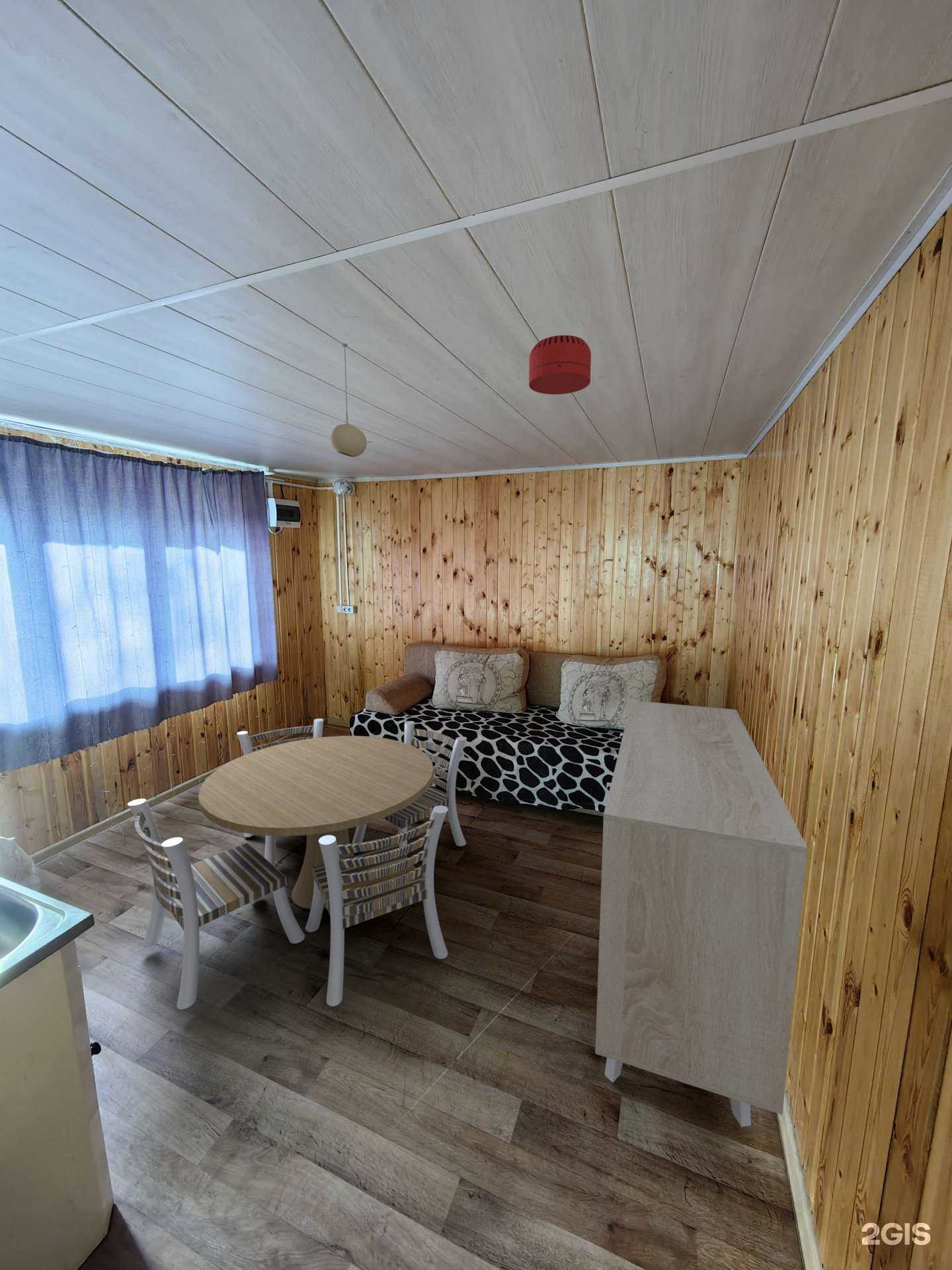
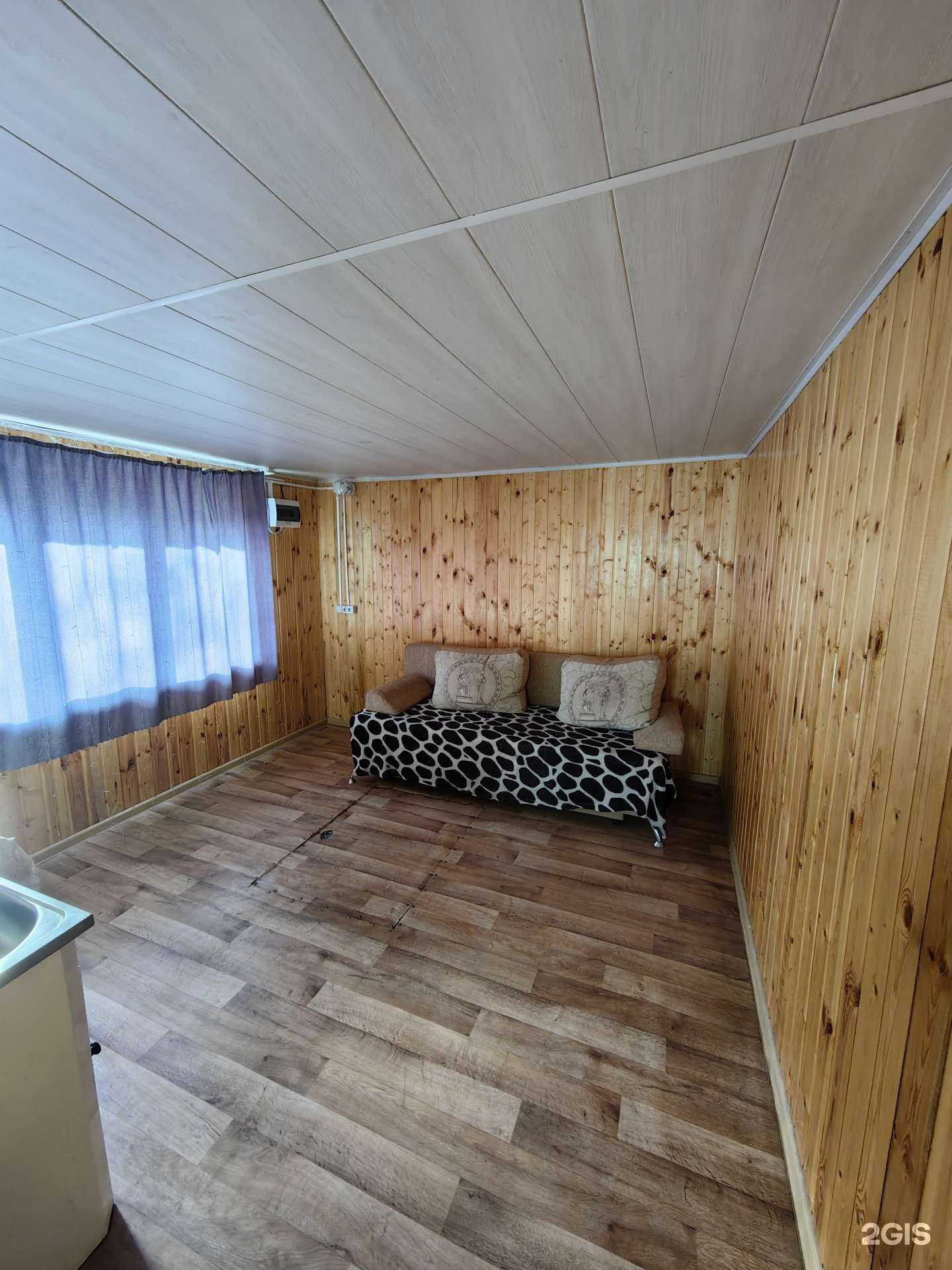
- smoke detector [528,335,592,395]
- sideboard [594,700,808,1128]
- pendant light [329,343,368,458]
- dining table [127,718,467,1010]
